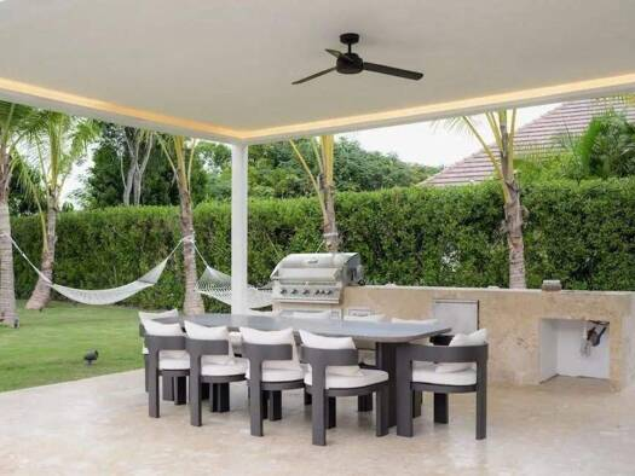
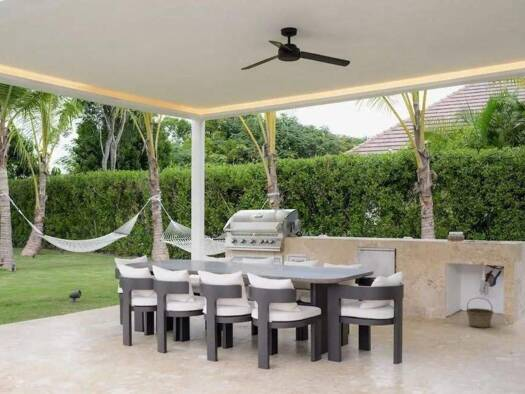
+ basket [465,297,495,329]
